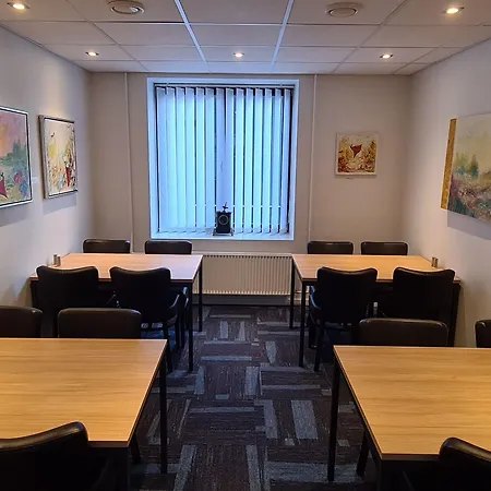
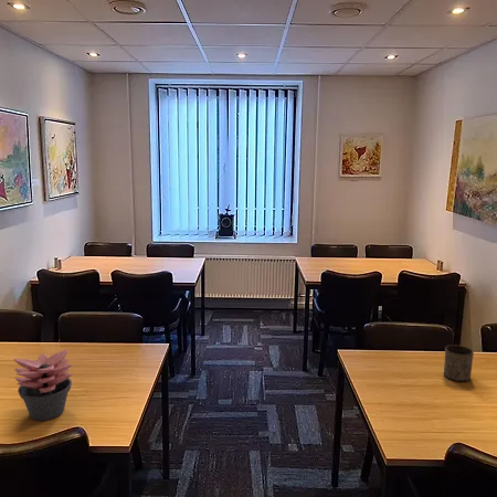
+ cup [443,343,475,382]
+ succulent plant [13,349,74,422]
